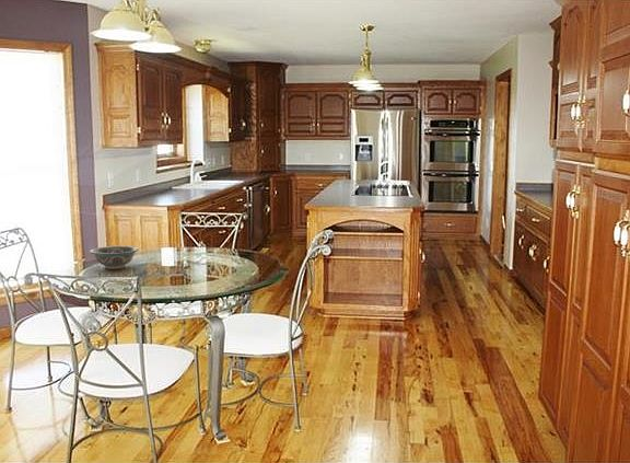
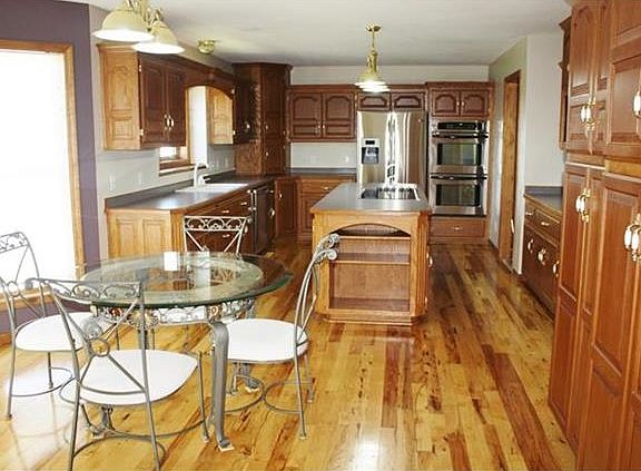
- bowl [89,245,140,270]
